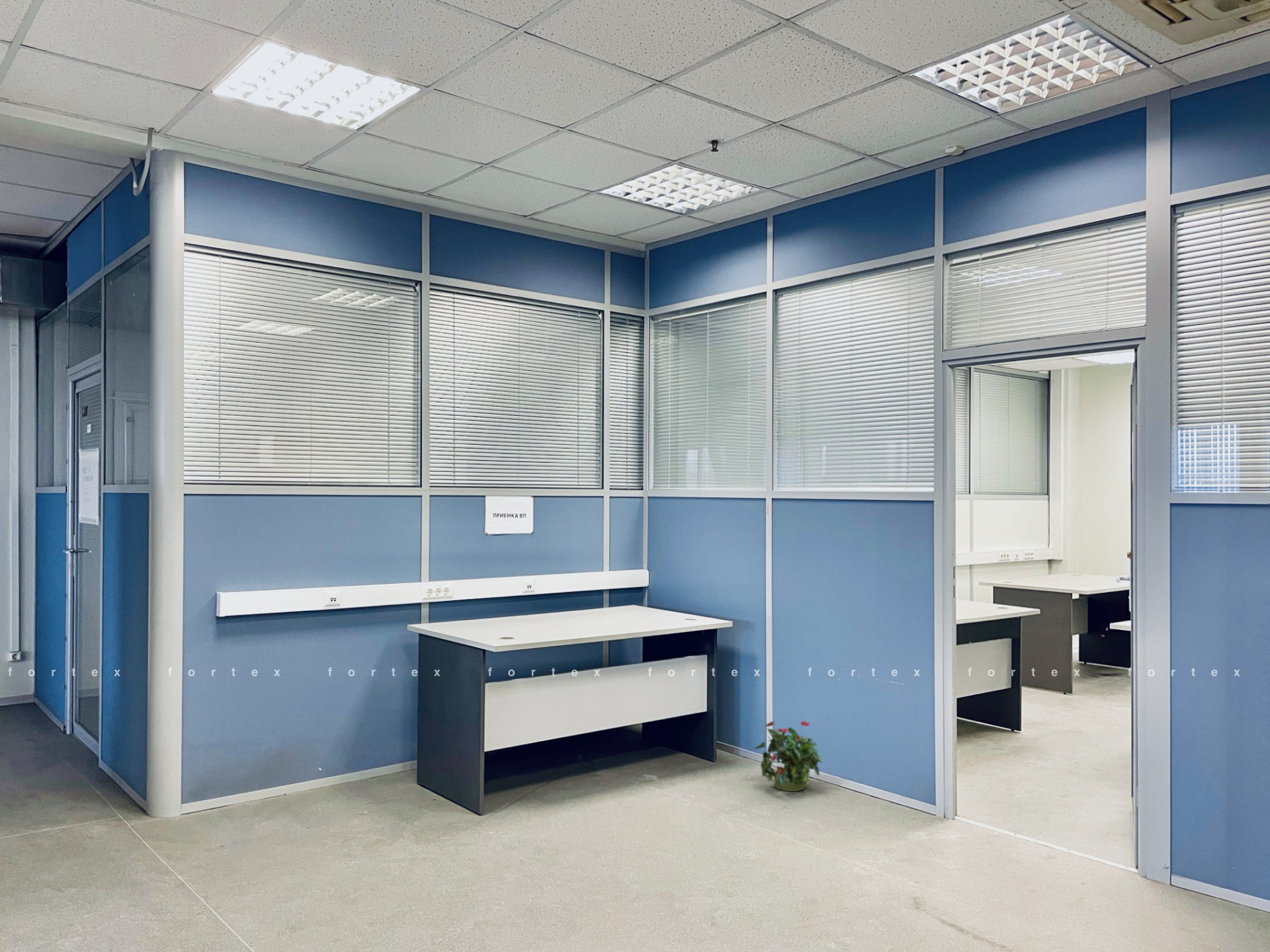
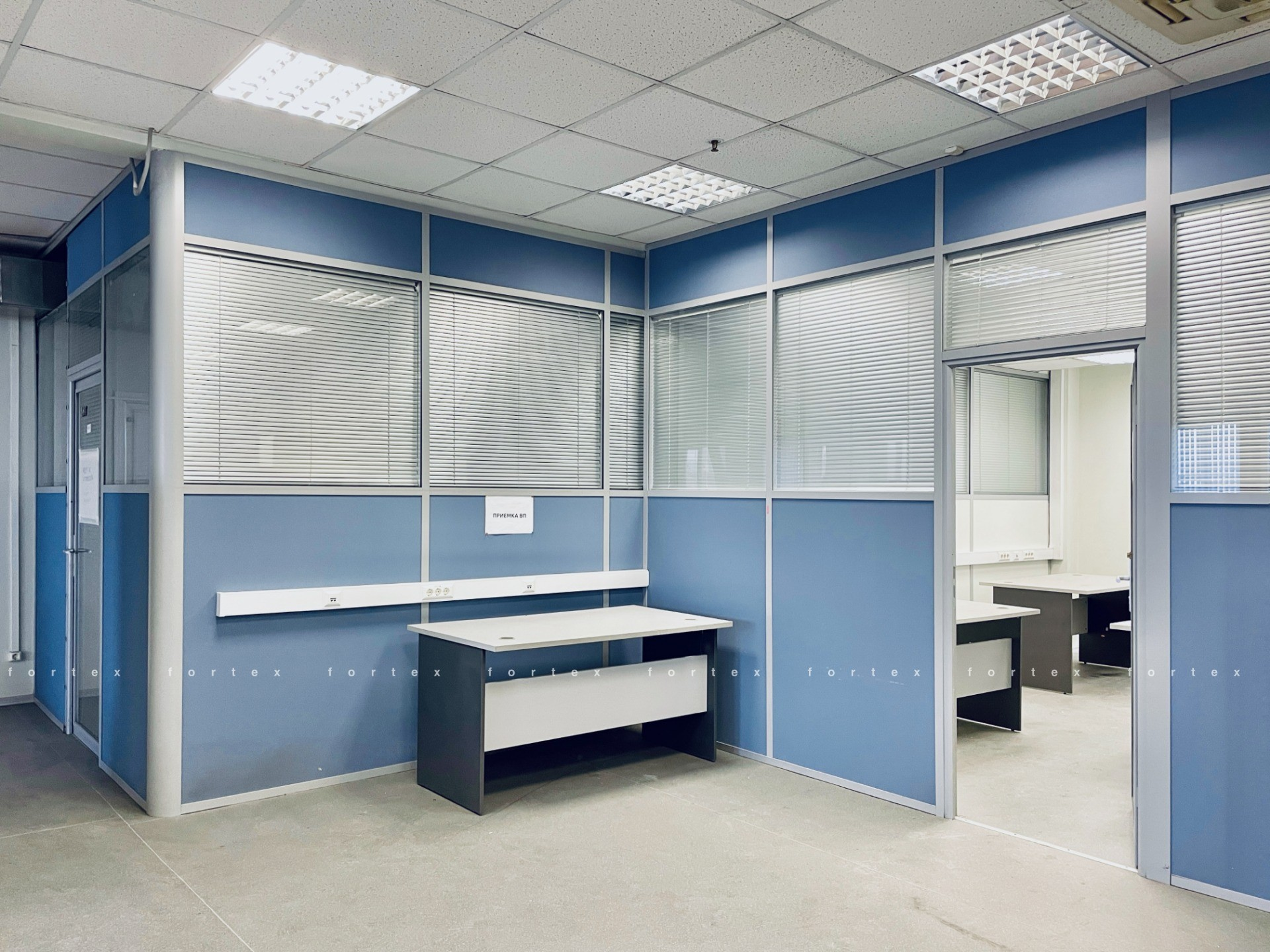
- potted plant [753,721,824,792]
